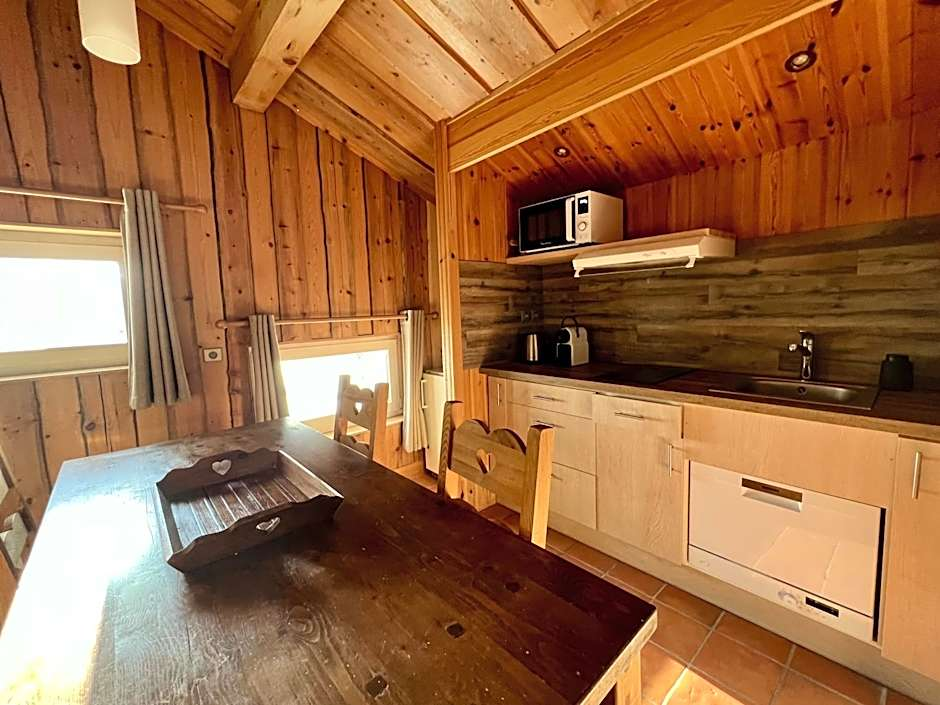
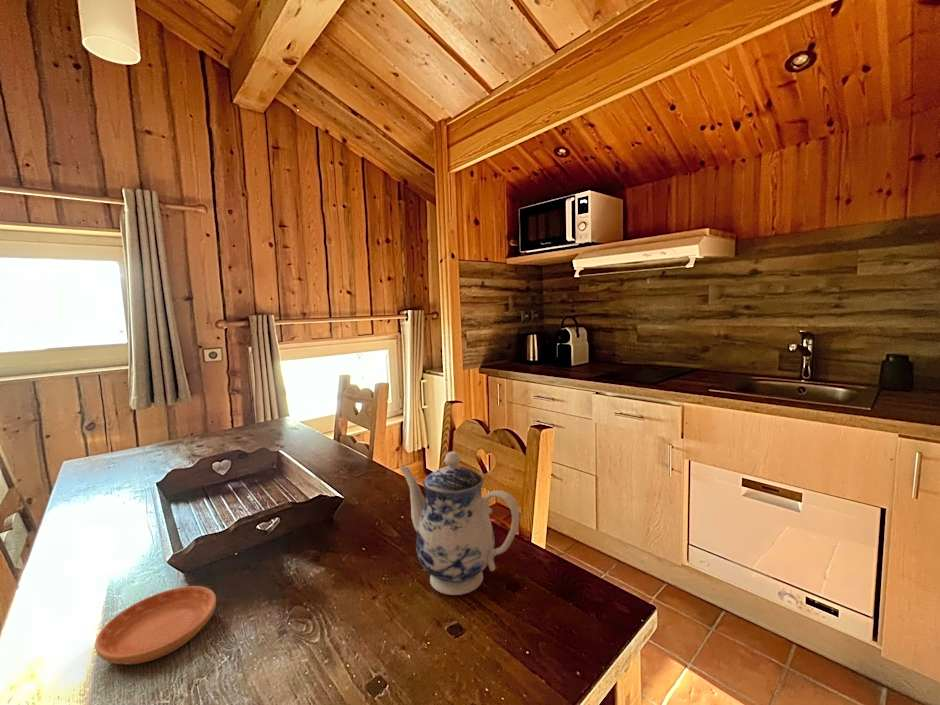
+ saucer [94,585,217,666]
+ teapot [398,451,521,596]
